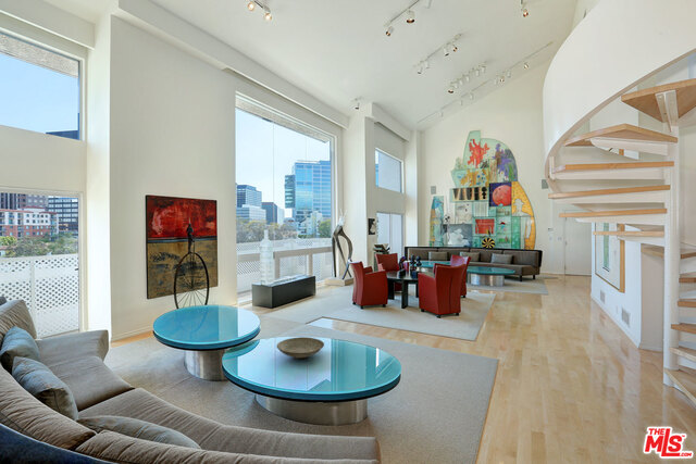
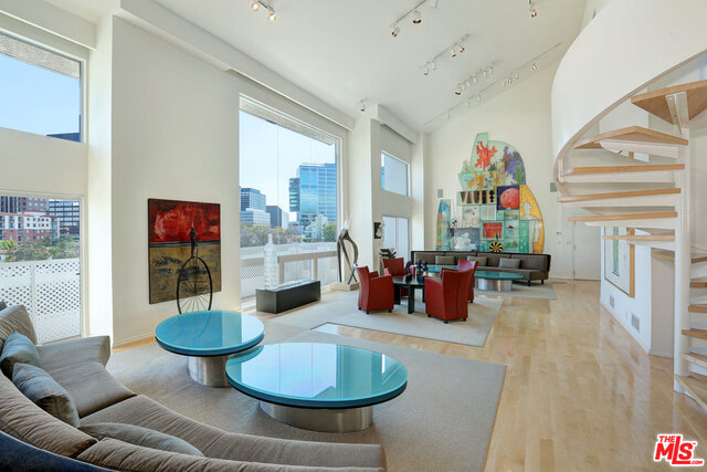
- decorative bowl [276,336,325,360]
